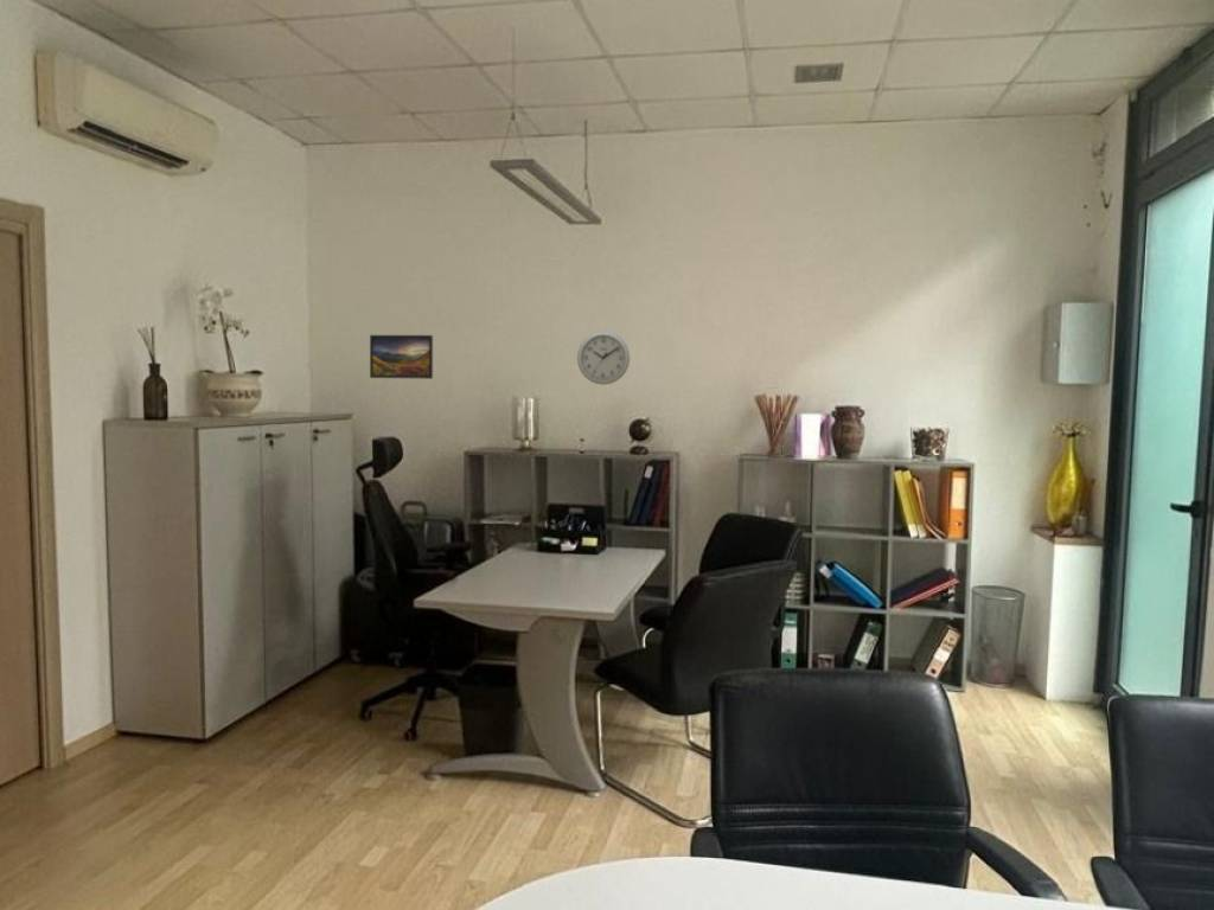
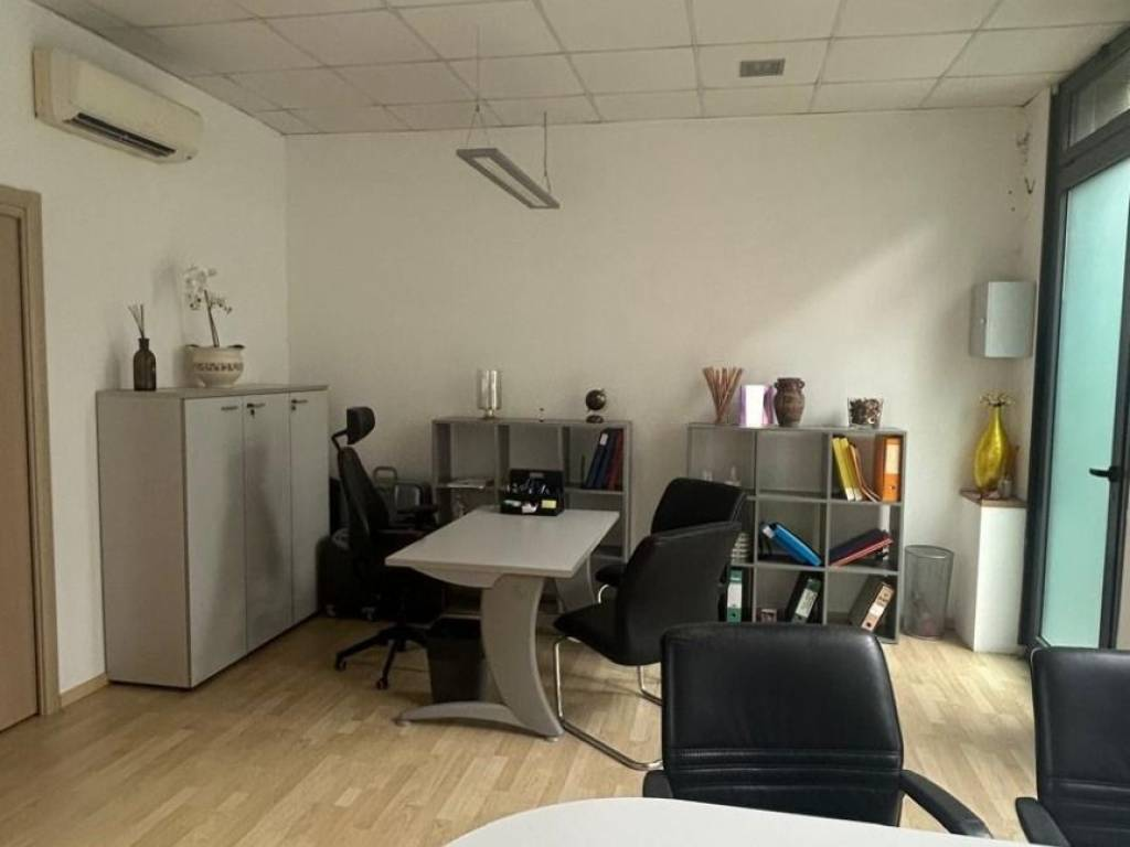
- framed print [369,334,434,380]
- wall clock [576,329,631,386]
